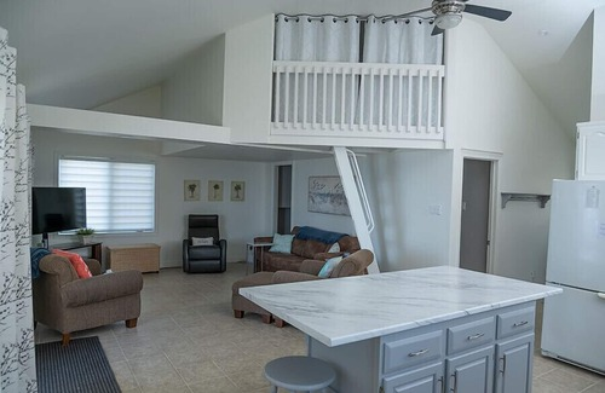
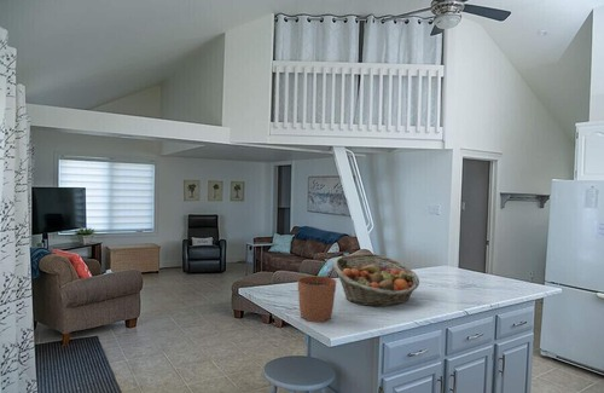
+ plant pot [296,262,338,323]
+ fruit basket [332,253,420,308]
